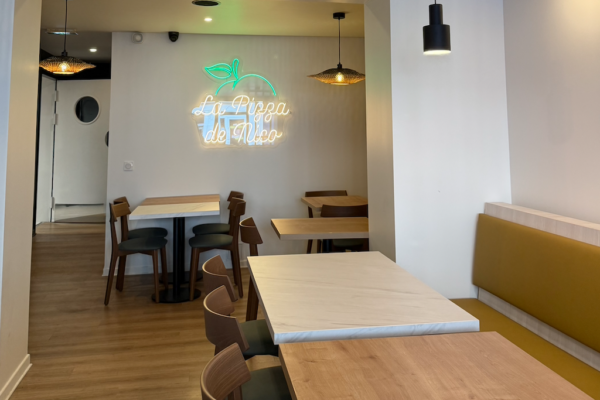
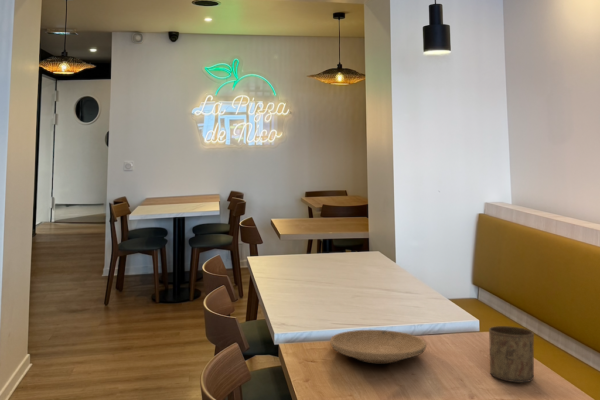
+ plate [329,329,427,364]
+ cup [488,325,535,383]
